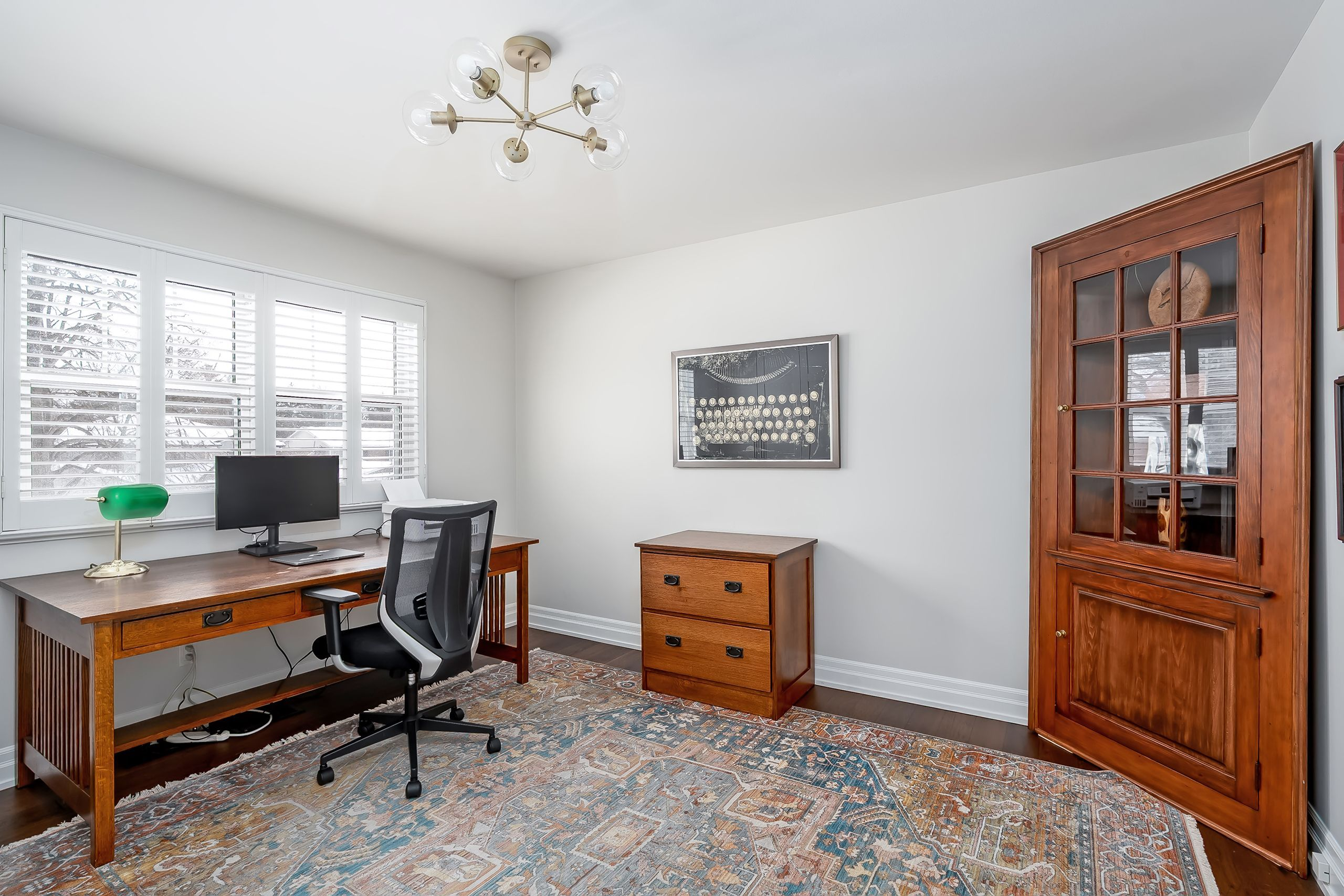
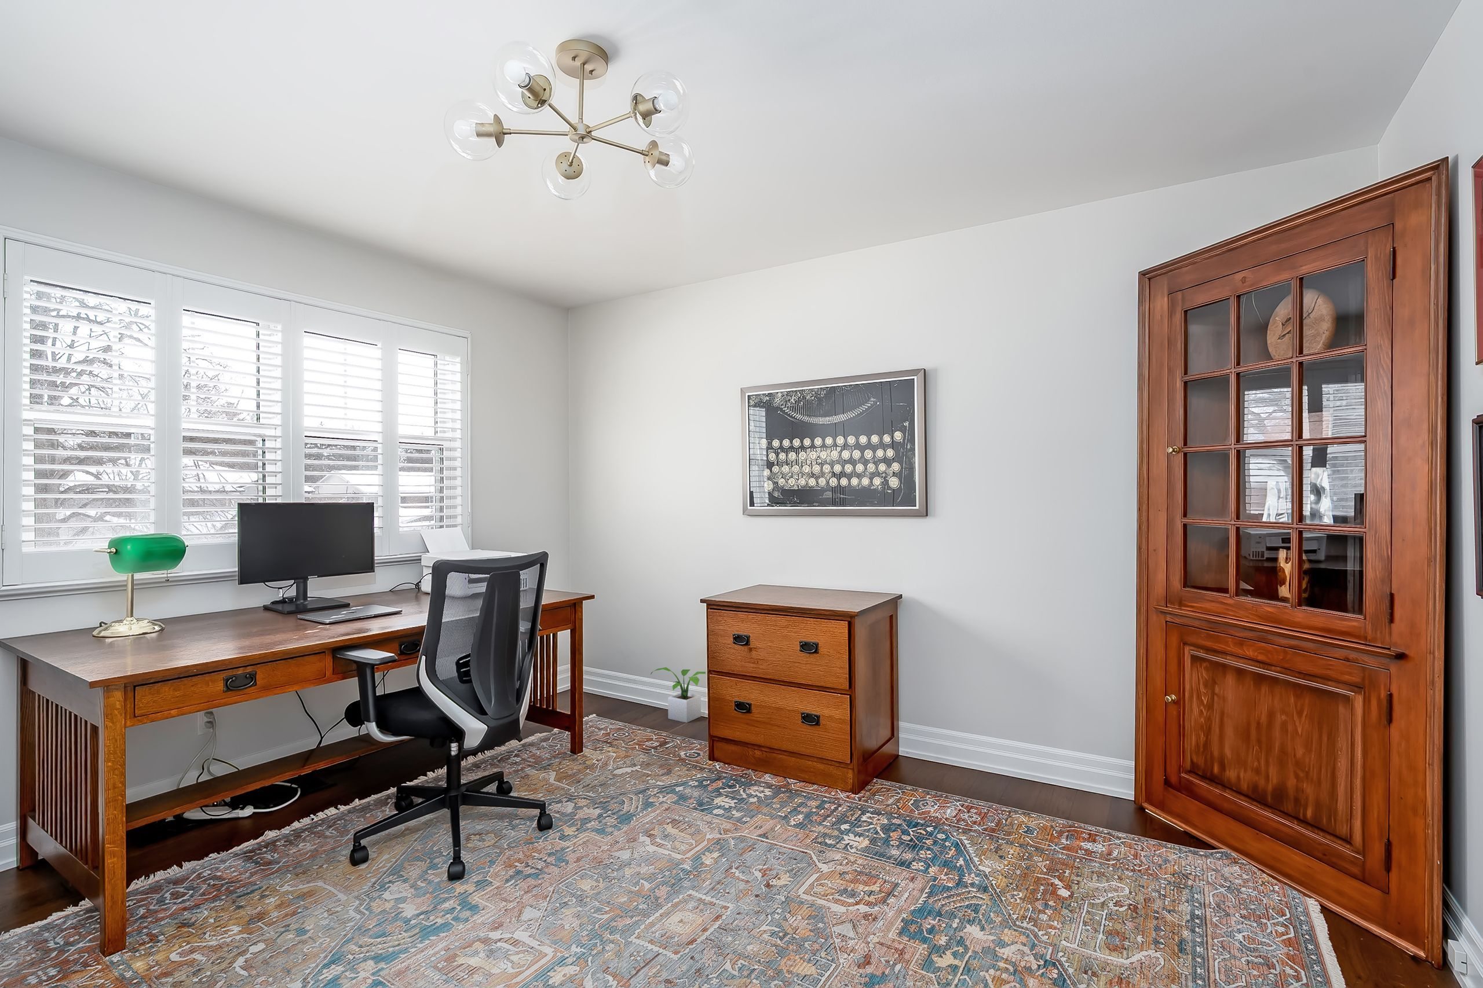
+ potted plant [650,667,706,723]
